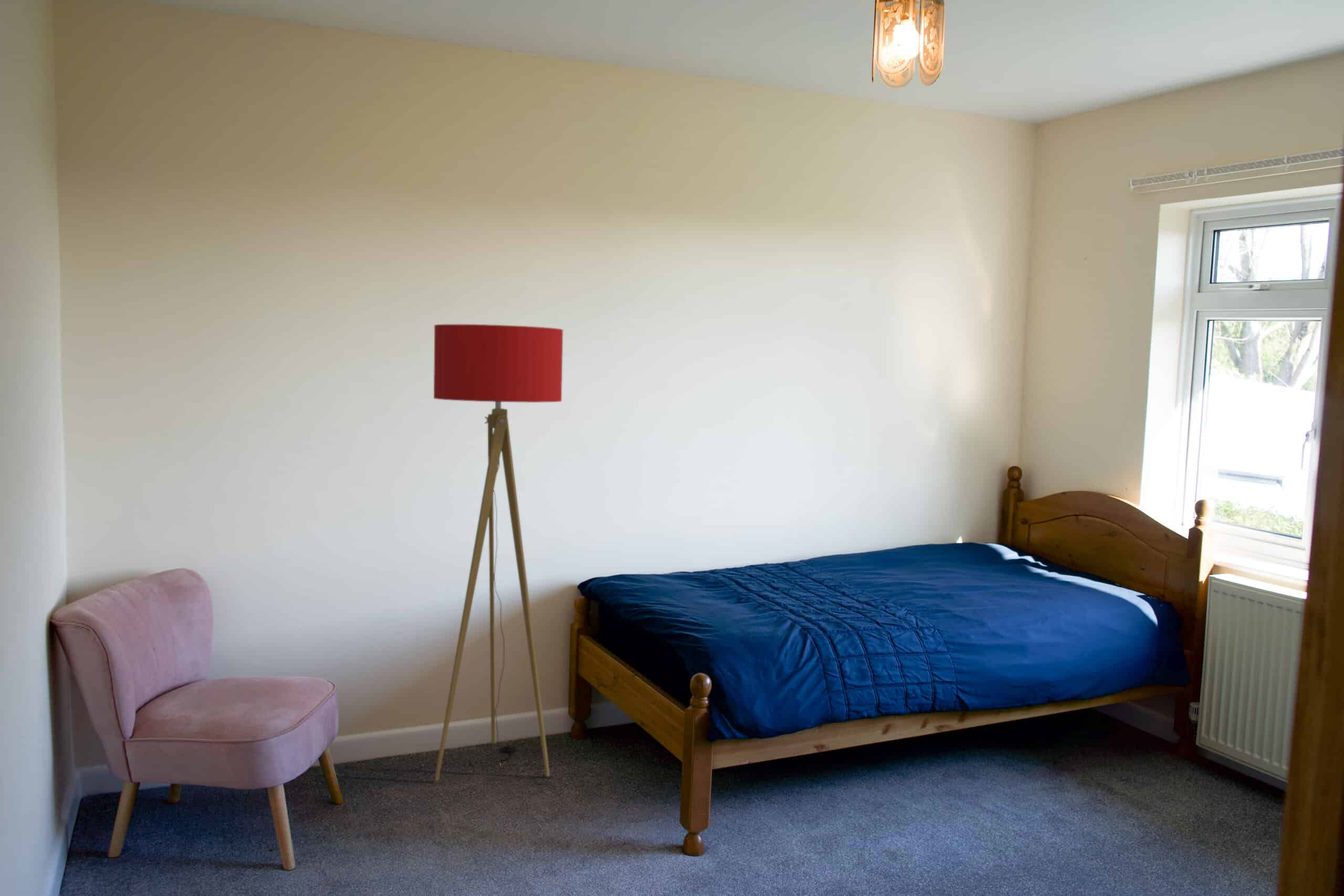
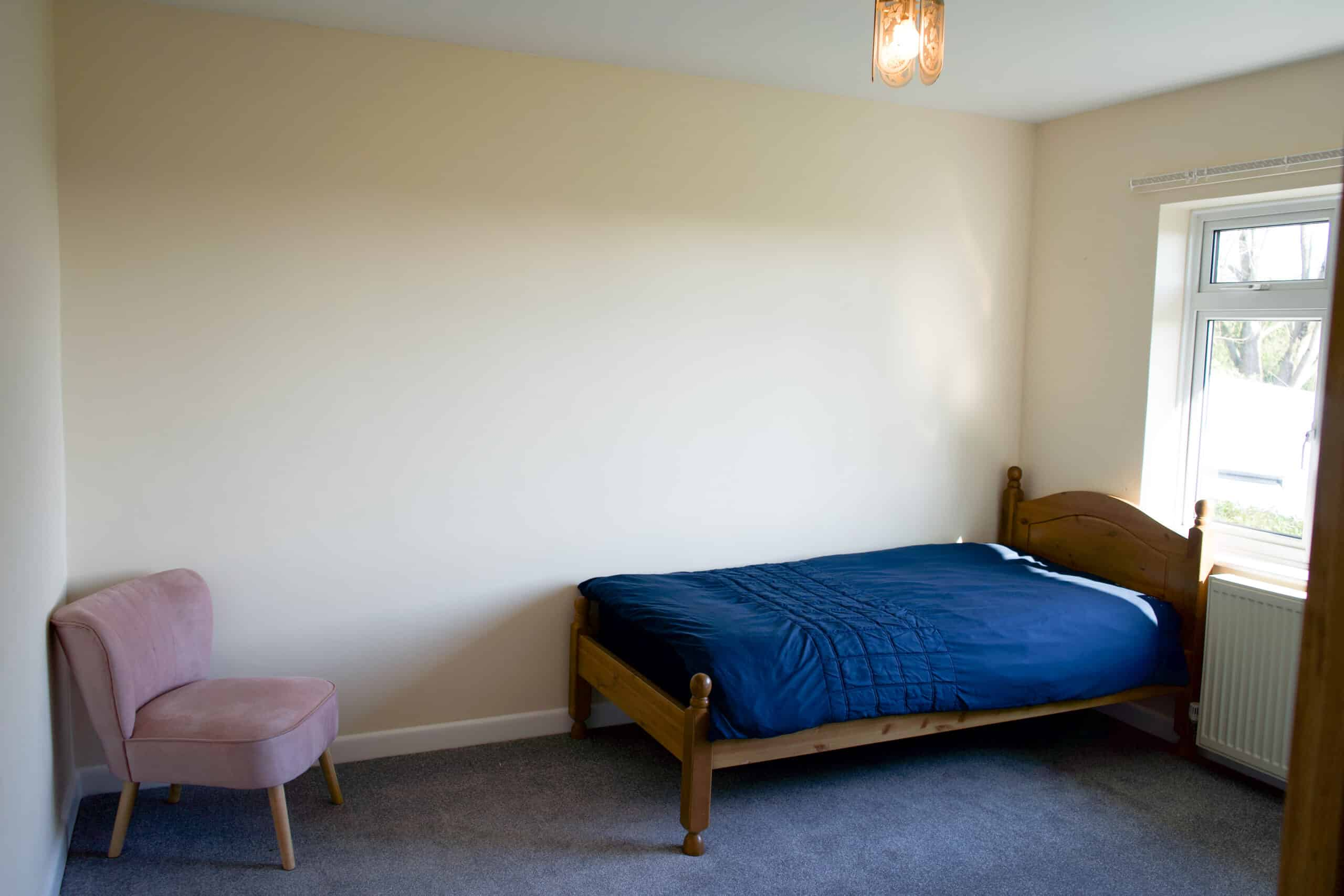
- floor lamp [433,324,563,782]
